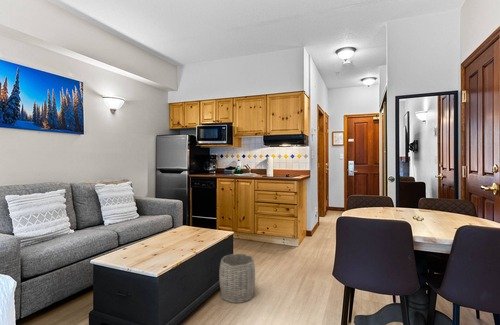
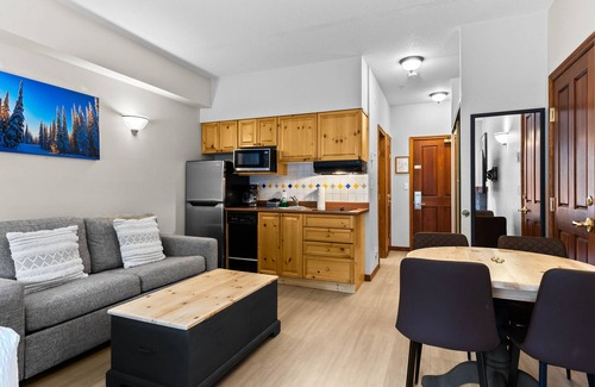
- woven basket [218,253,256,304]
